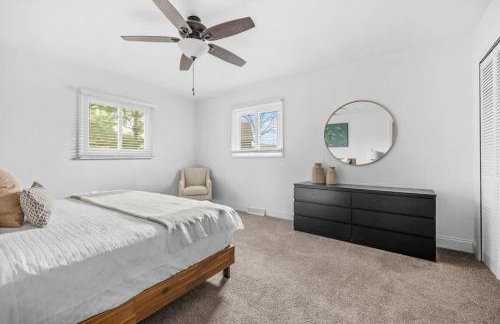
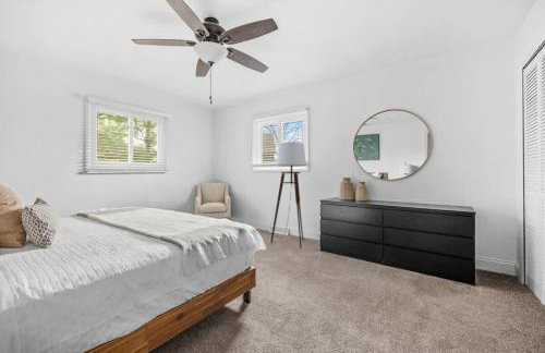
+ floor lamp [269,142,307,249]
